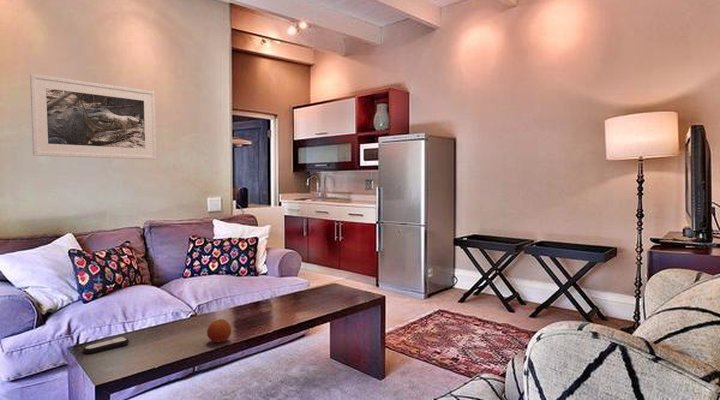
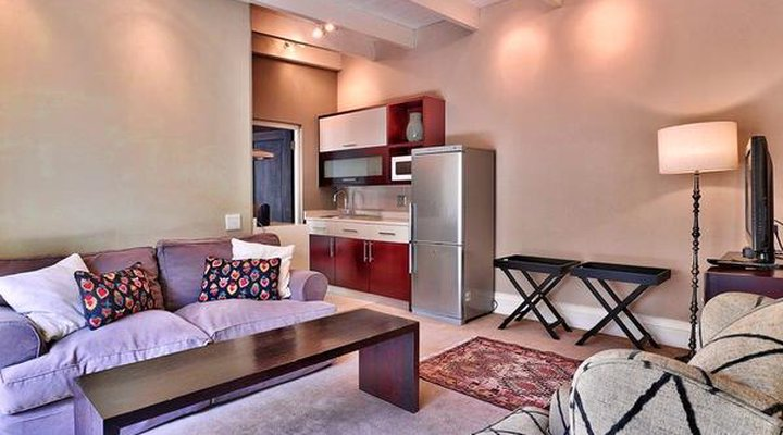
- fruit [206,318,232,344]
- remote control [82,336,130,354]
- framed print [29,73,157,160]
